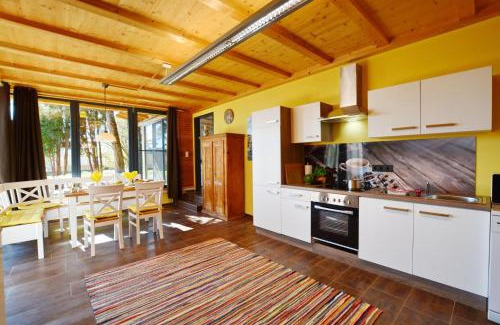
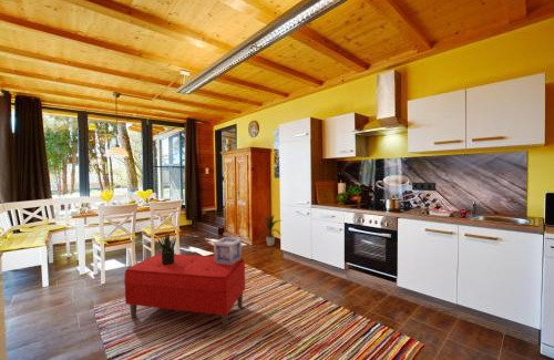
+ wooden crate [213,236,243,265]
+ bench [123,253,246,331]
+ indoor plant [257,214,281,247]
+ potted plant [153,232,177,265]
